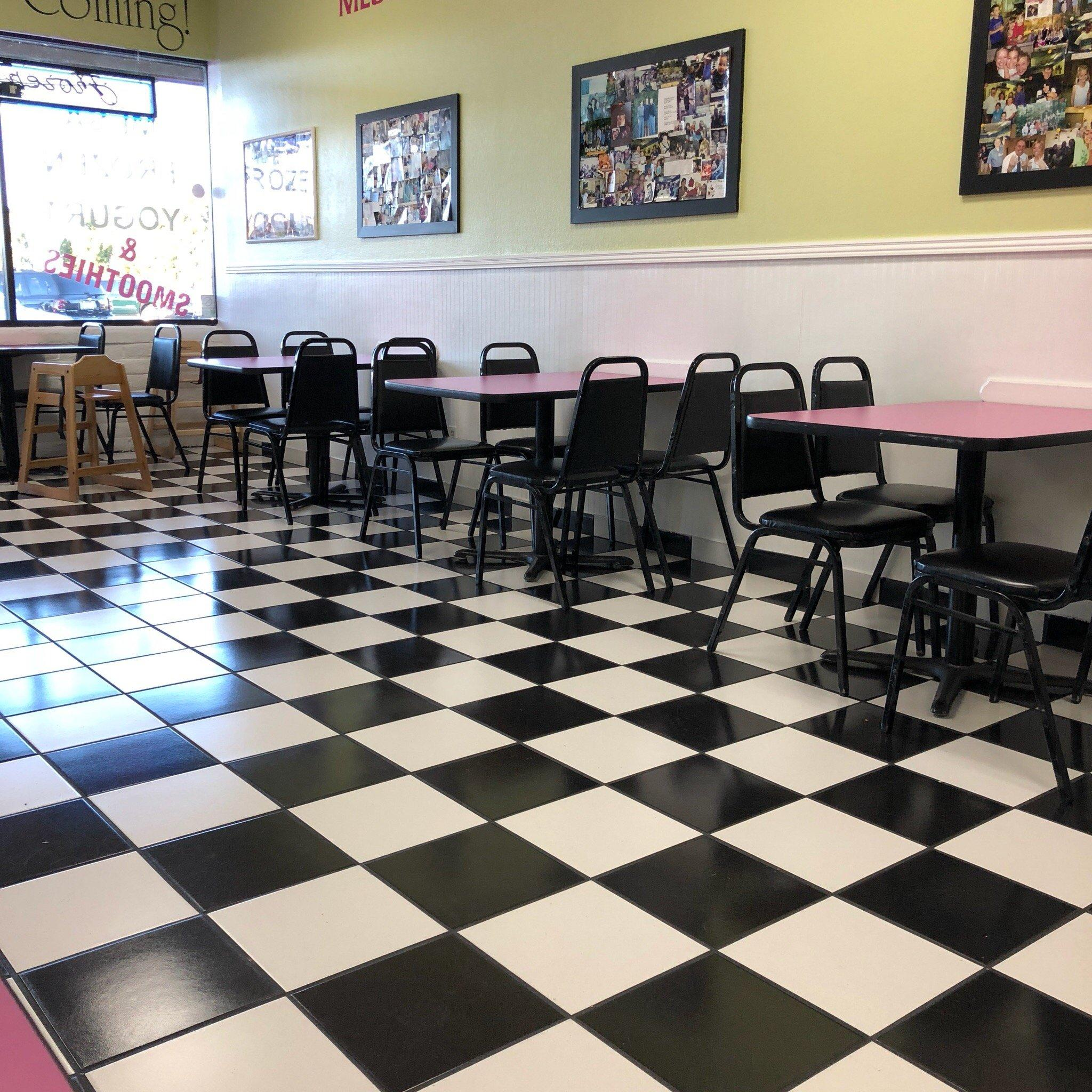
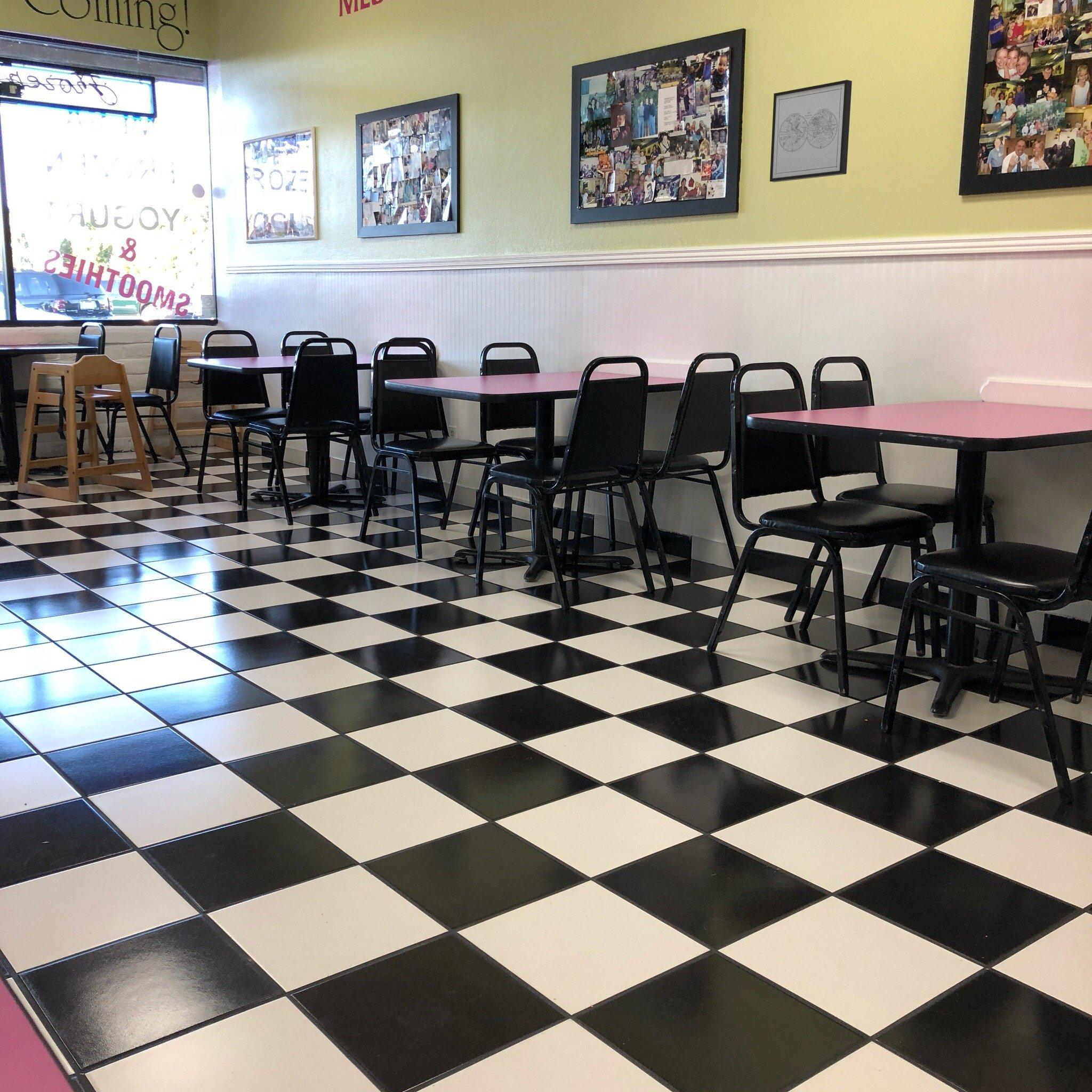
+ wall art [769,79,853,183]
